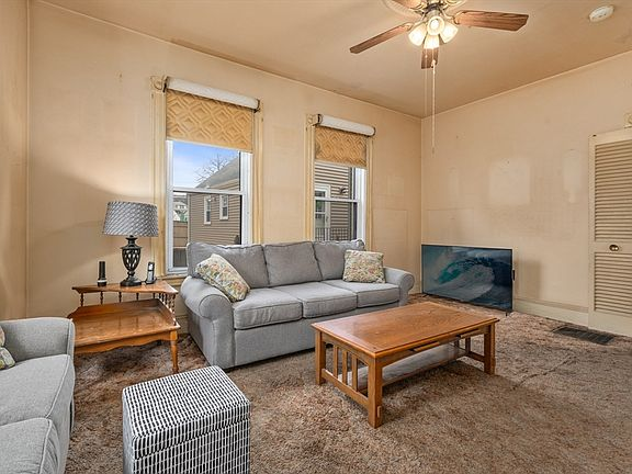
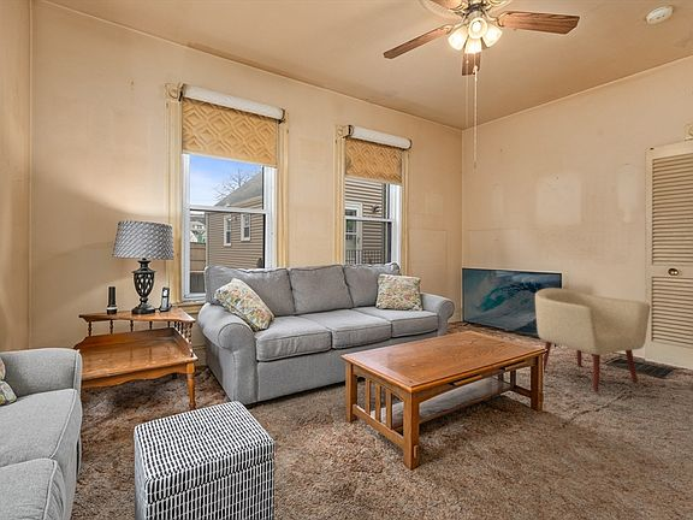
+ armchair [534,286,652,392]
